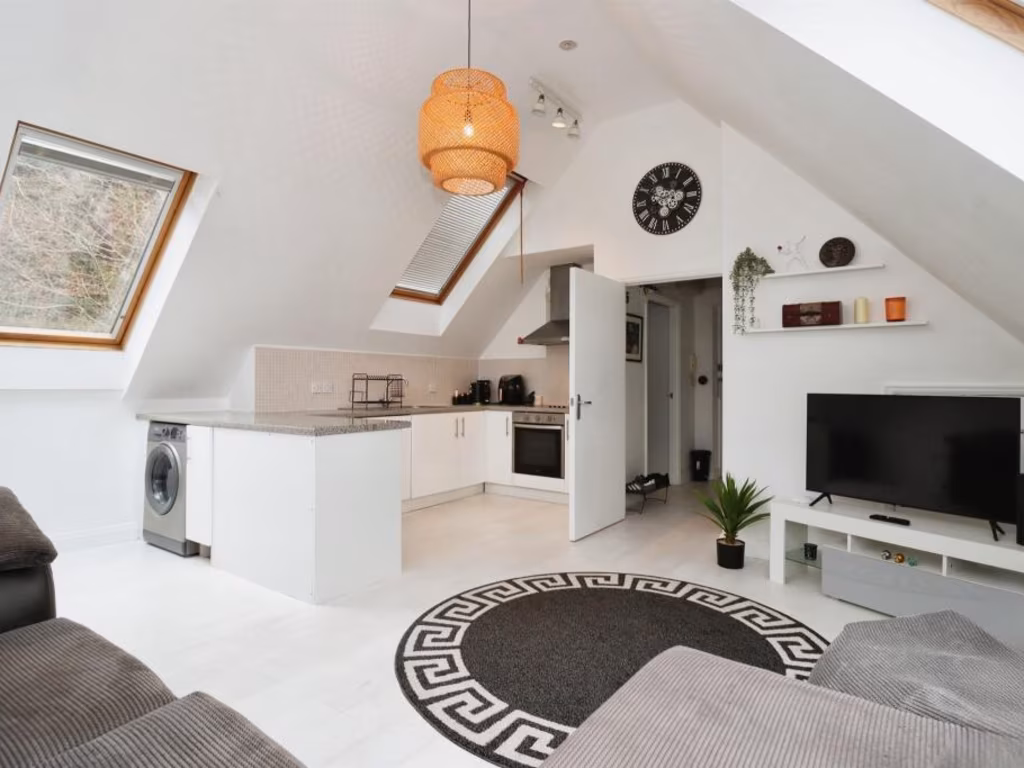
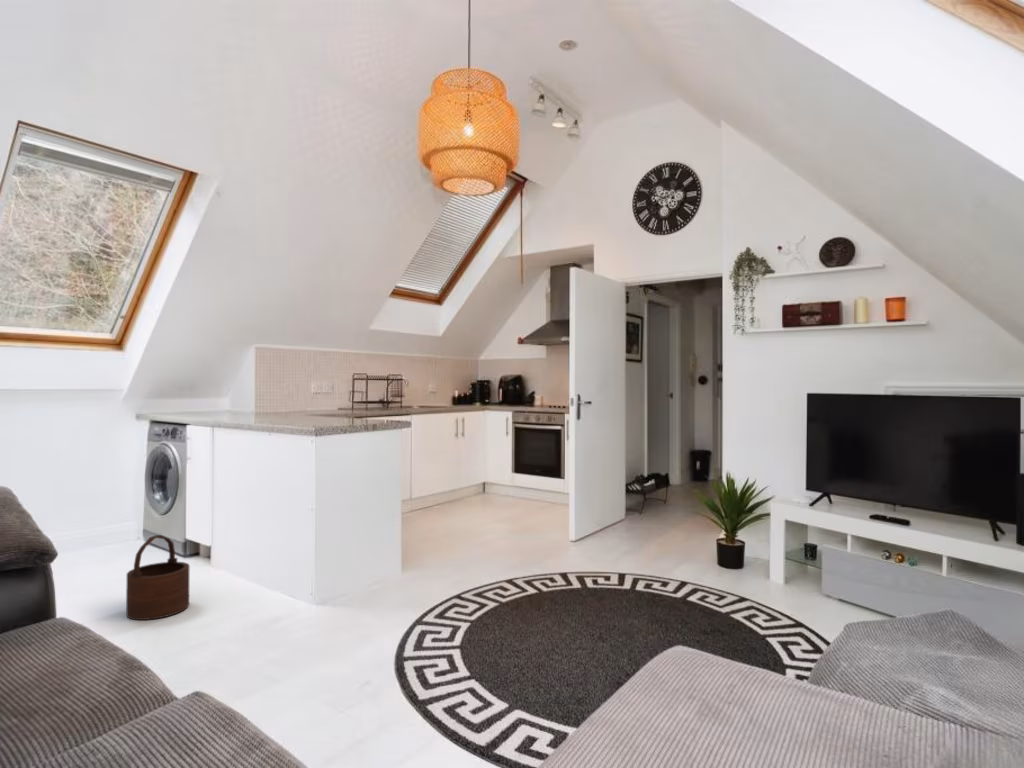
+ wooden bucket [125,534,191,621]
